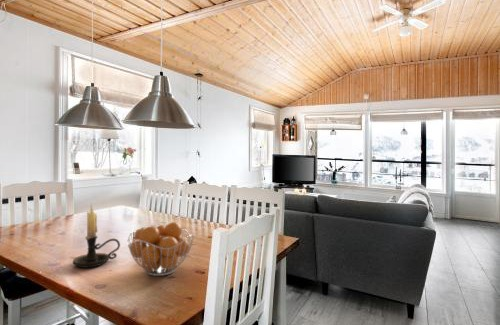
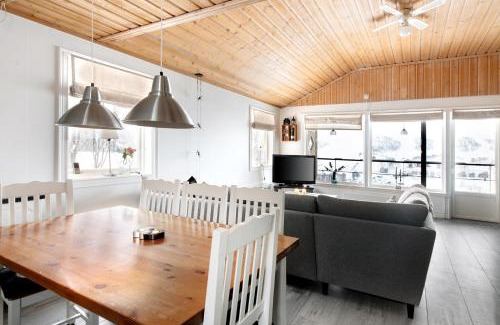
- fruit basket [126,221,195,277]
- candle holder [72,202,121,269]
